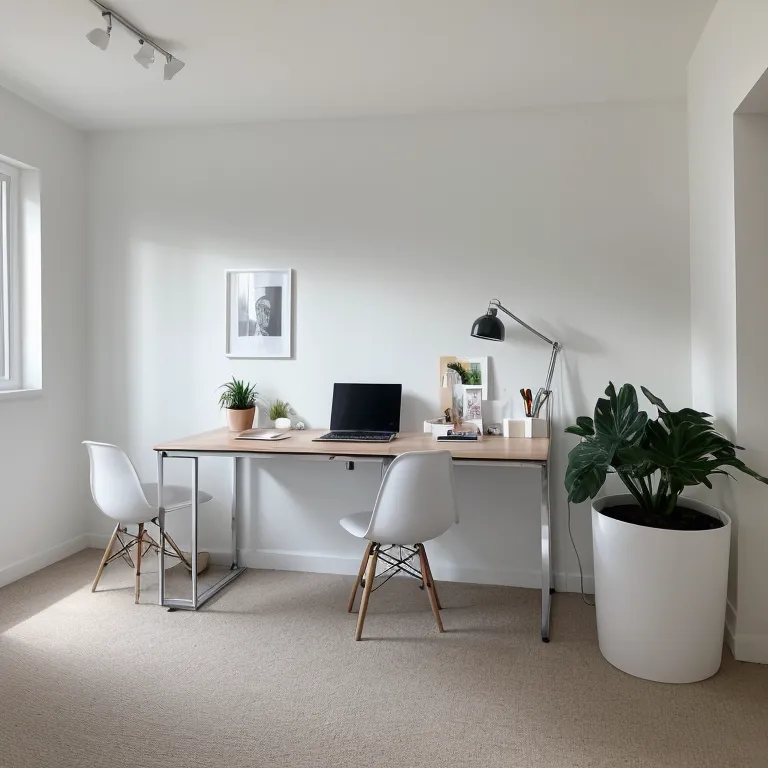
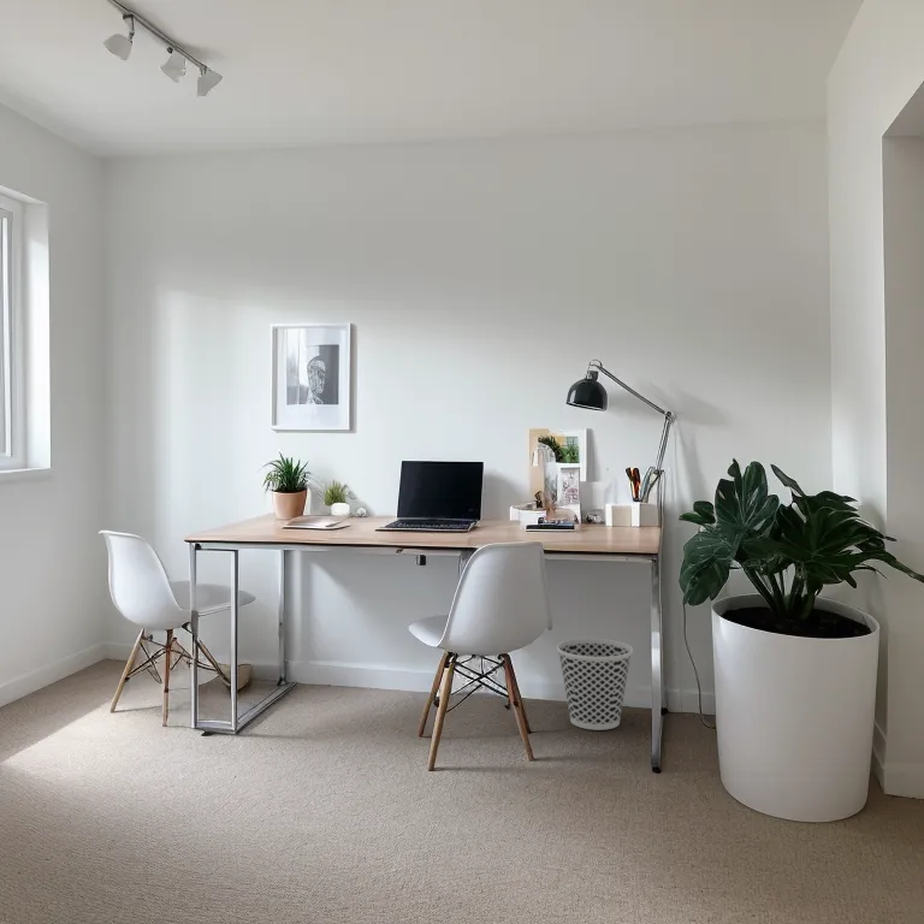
+ wastebasket [556,638,634,732]
